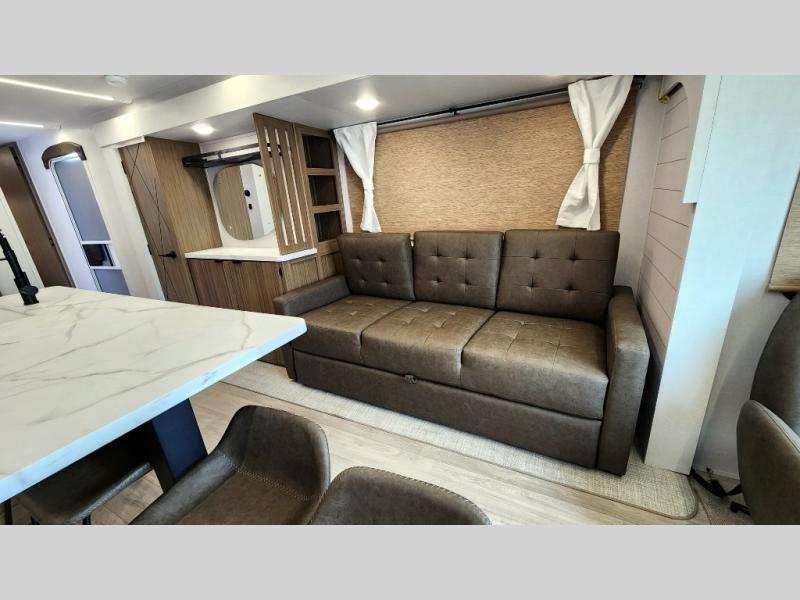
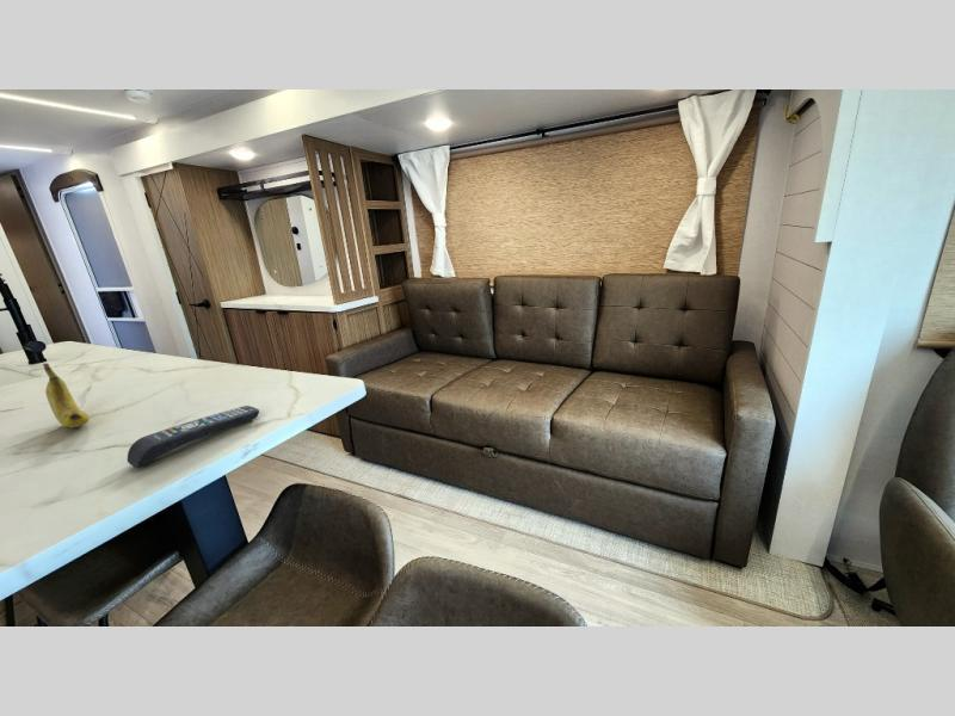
+ remote control [127,405,260,469]
+ fruit [42,363,90,430]
